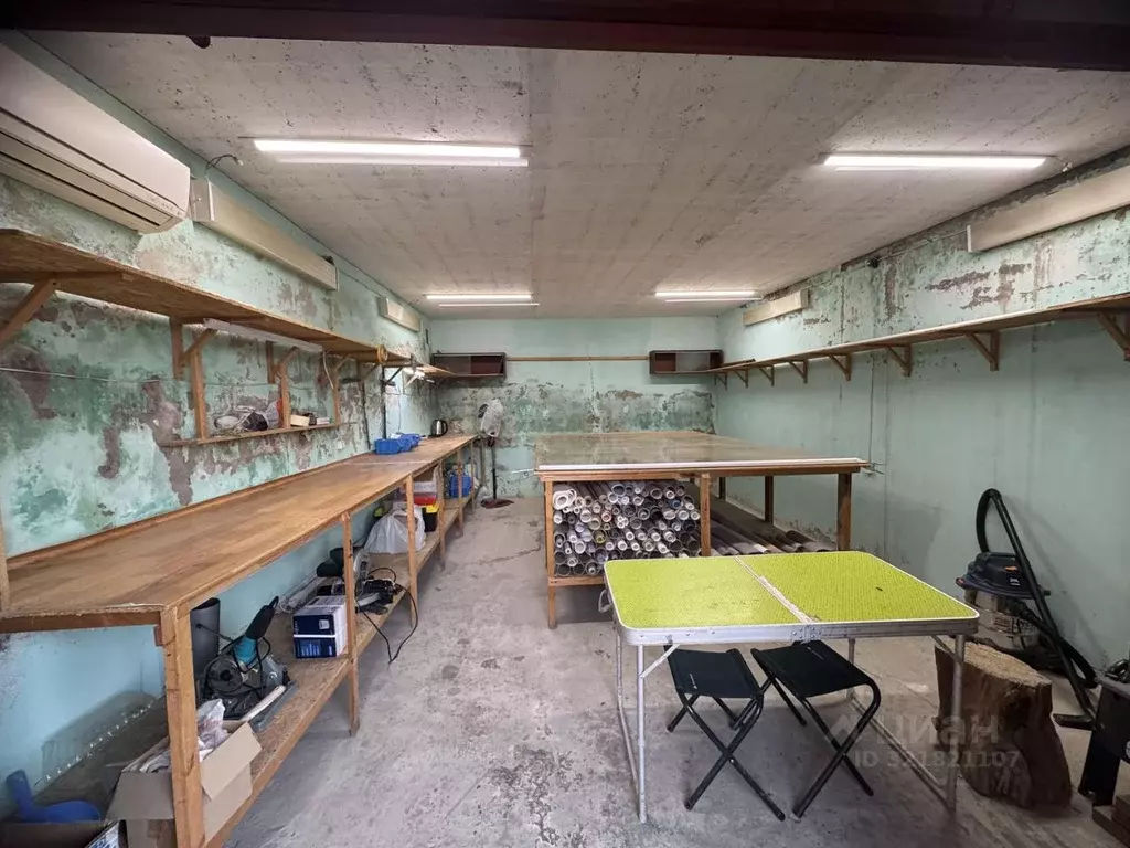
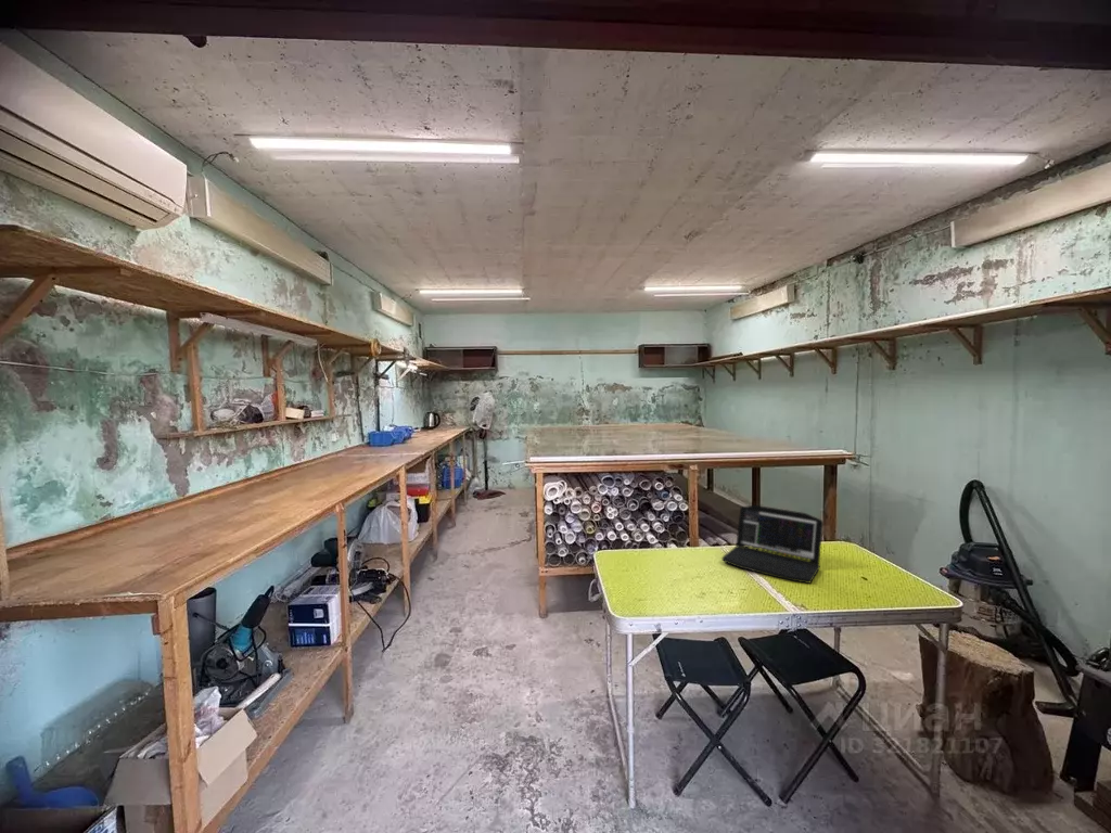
+ laptop [720,504,823,585]
